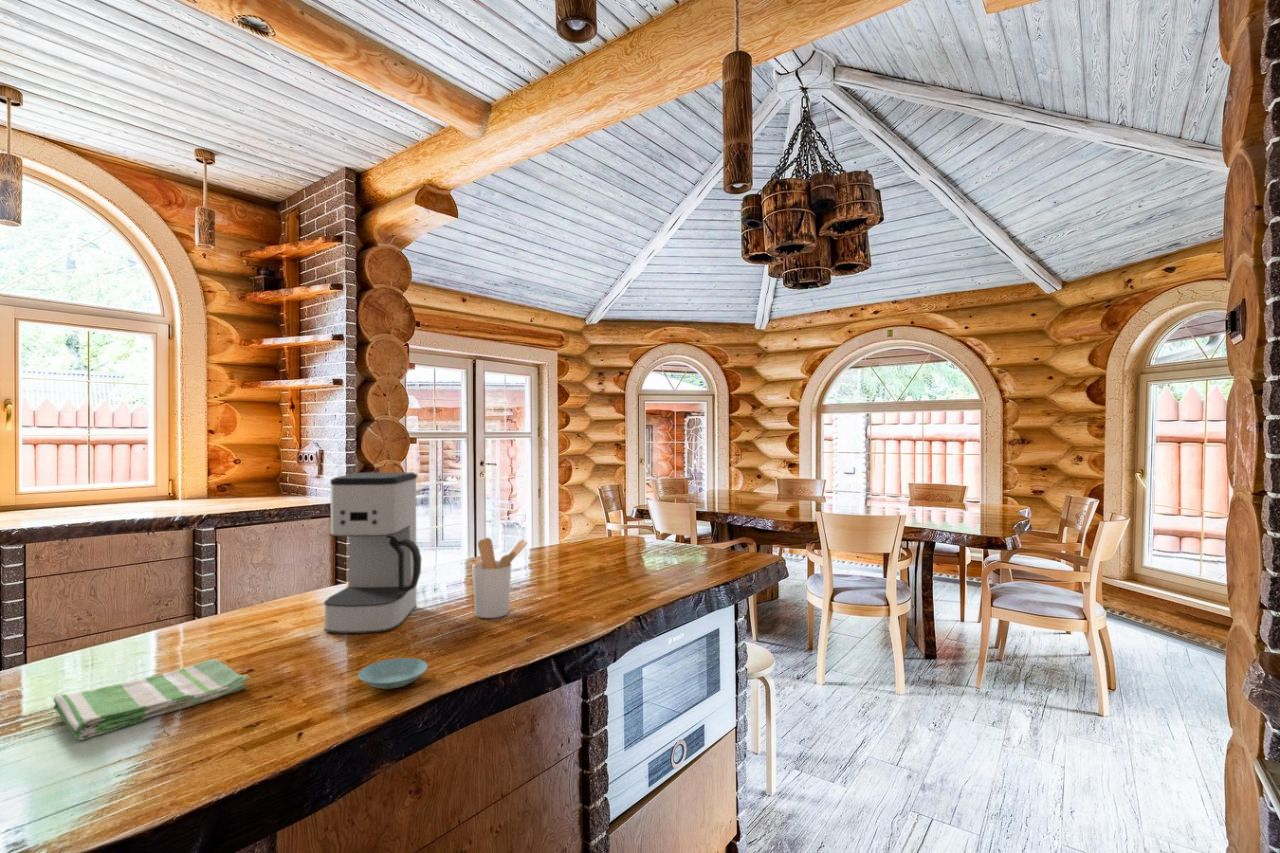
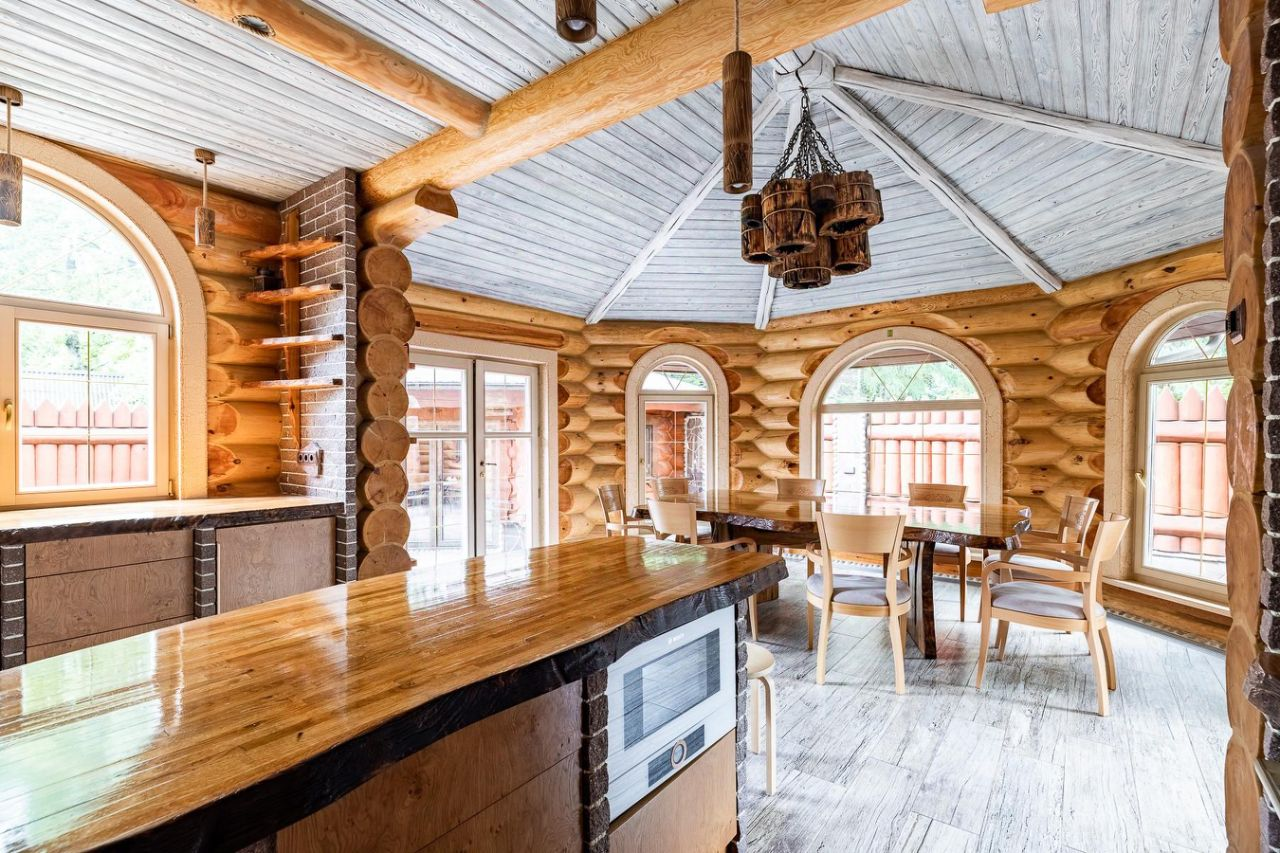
- saucer [357,657,429,690]
- dish towel [52,658,250,741]
- coffee maker [323,471,422,635]
- utensil holder [471,537,529,619]
